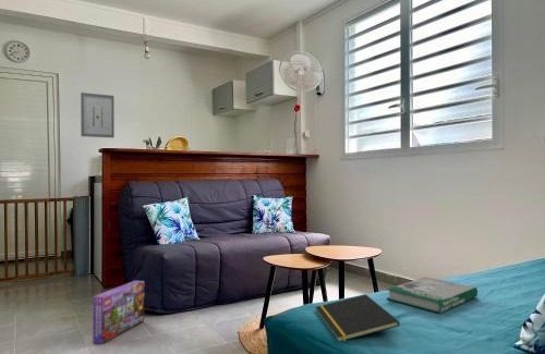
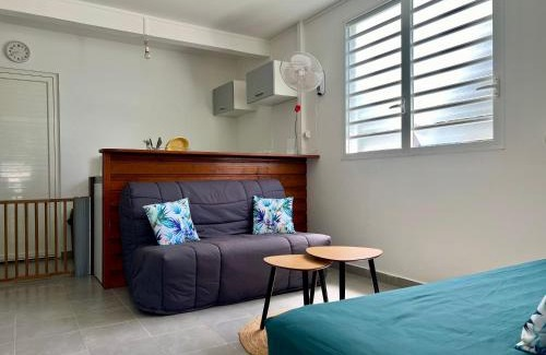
- book [386,276,479,315]
- wall art [80,91,116,138]
- notepad [315,293,401,342]
- box [92,279,145,345]
